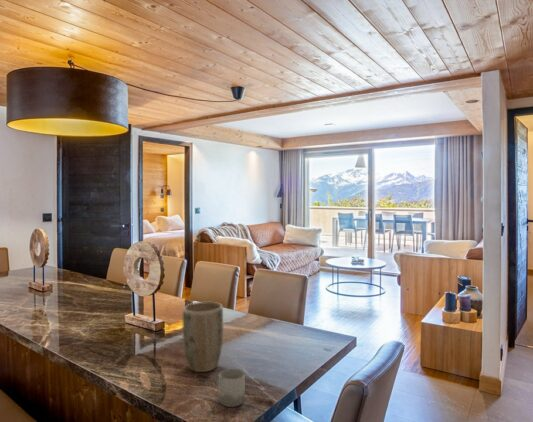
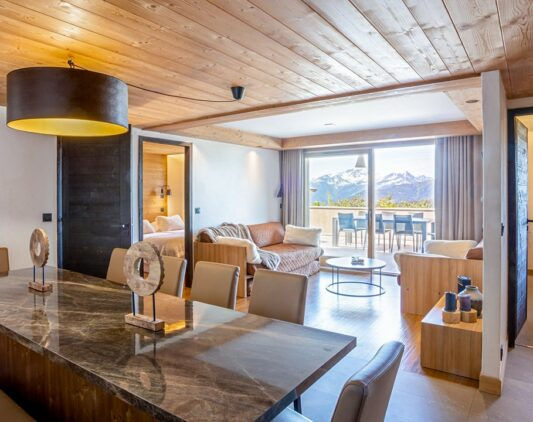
- plant pot [182,301,224,373]
- cup [215,368,246,408]
